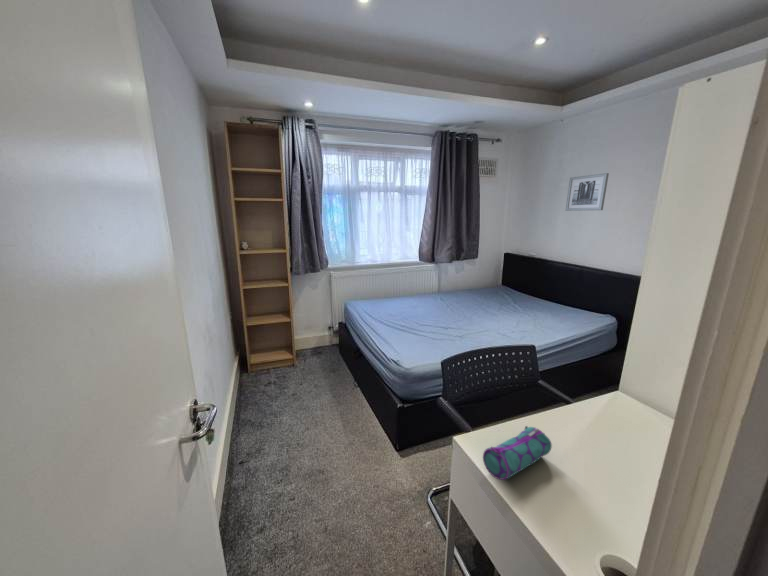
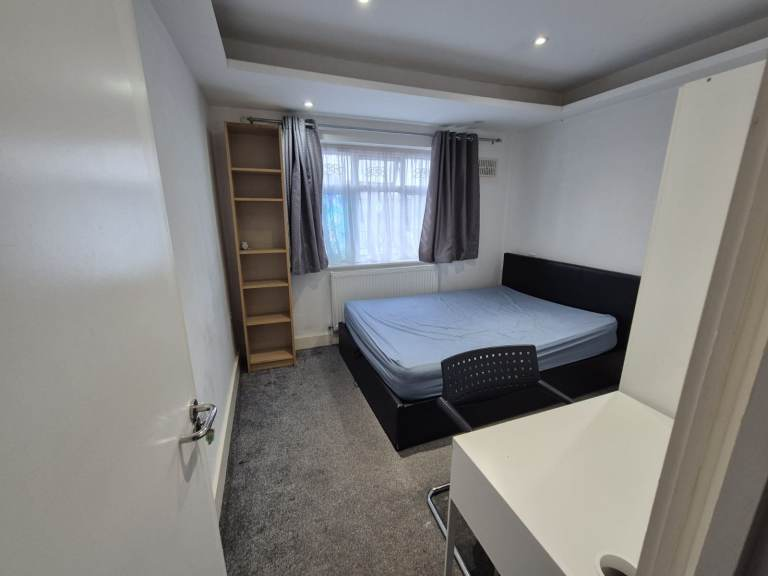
- pencil case [482,425,553,481]
- wall art [564,172,610,212]
